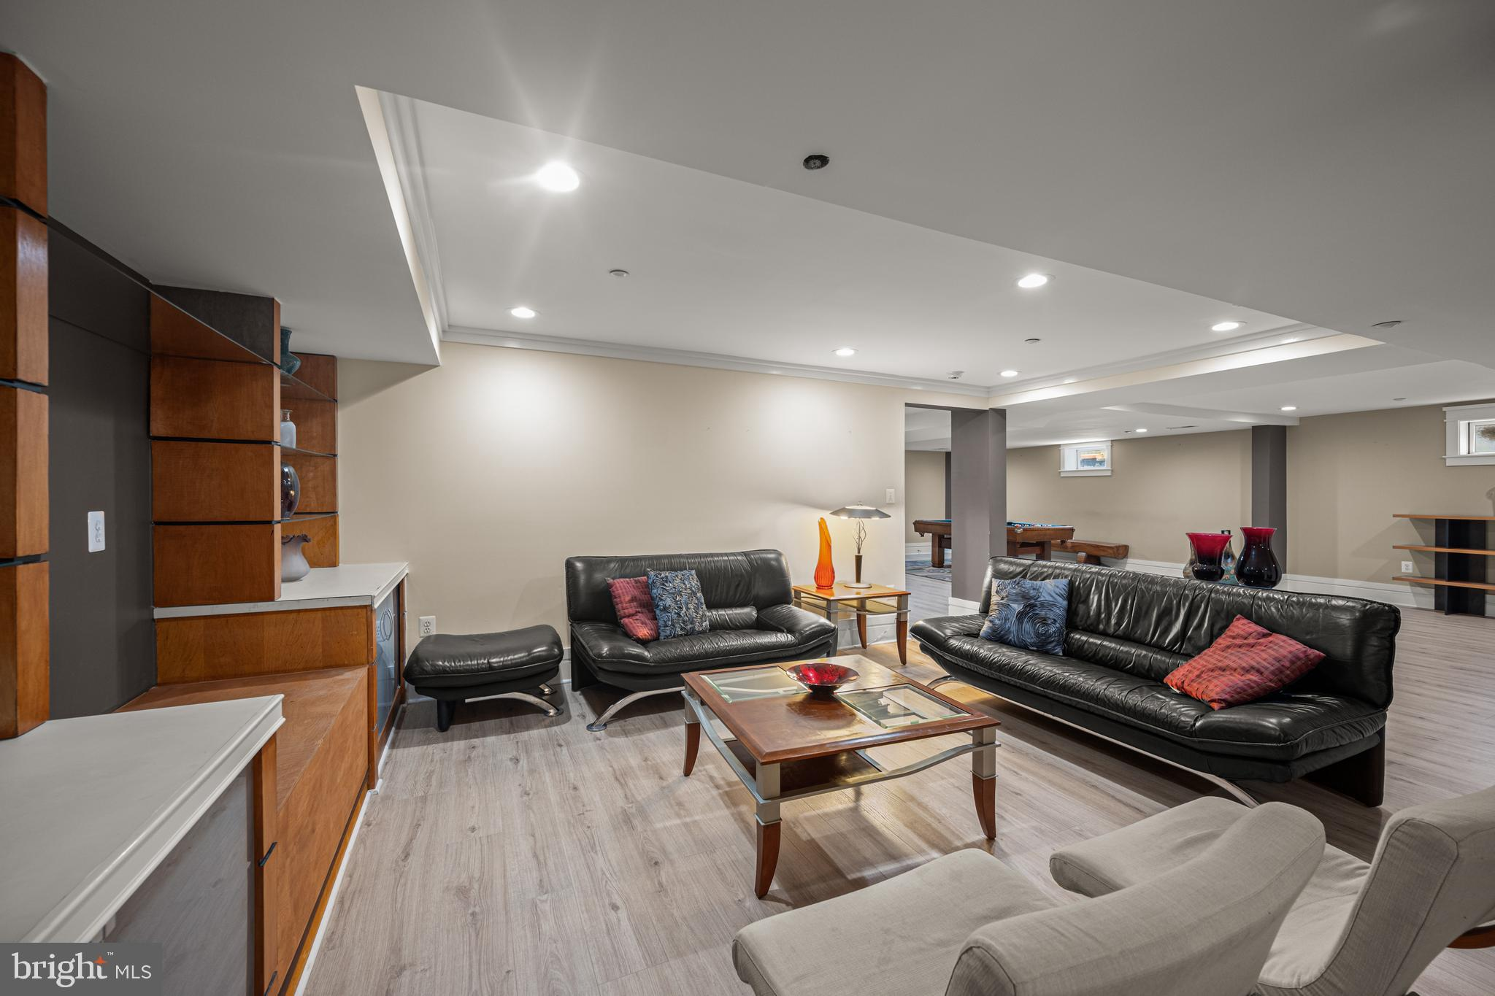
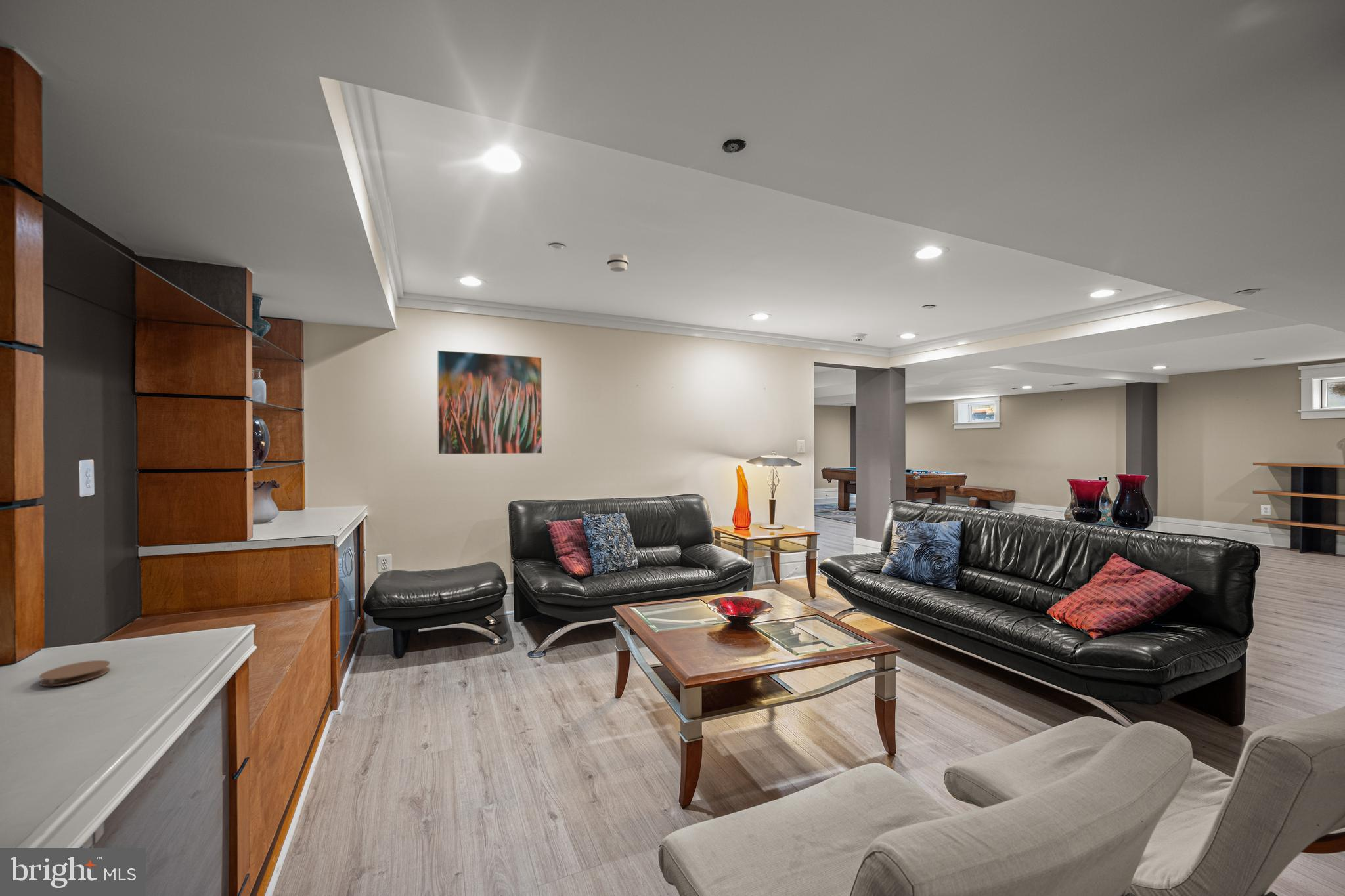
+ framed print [437,350,543,455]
+ coaster [39,660,111,687]
+ smoke detector [606,253,629,272]
